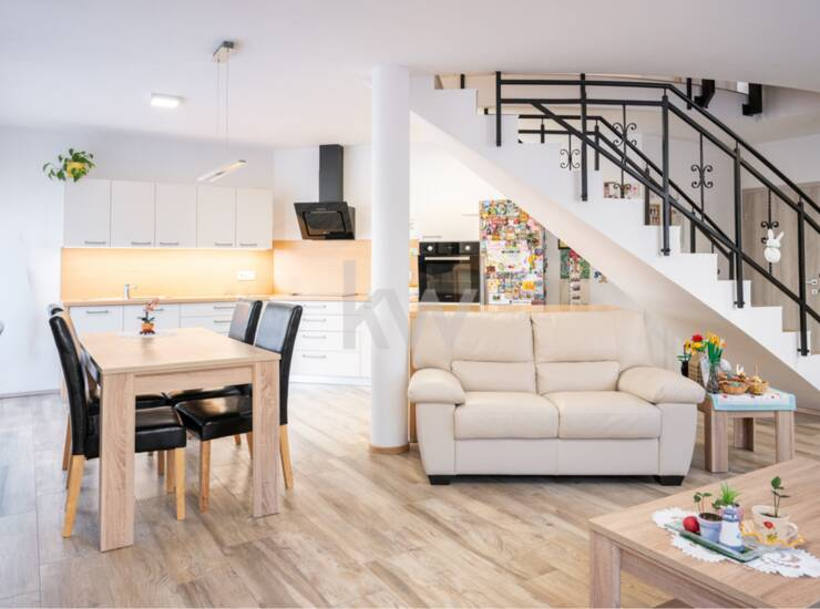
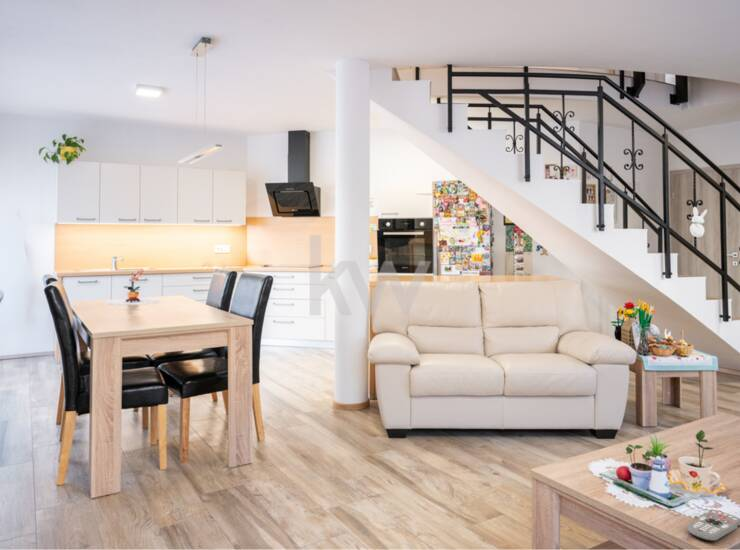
+ remote control [686,508,740,543]
